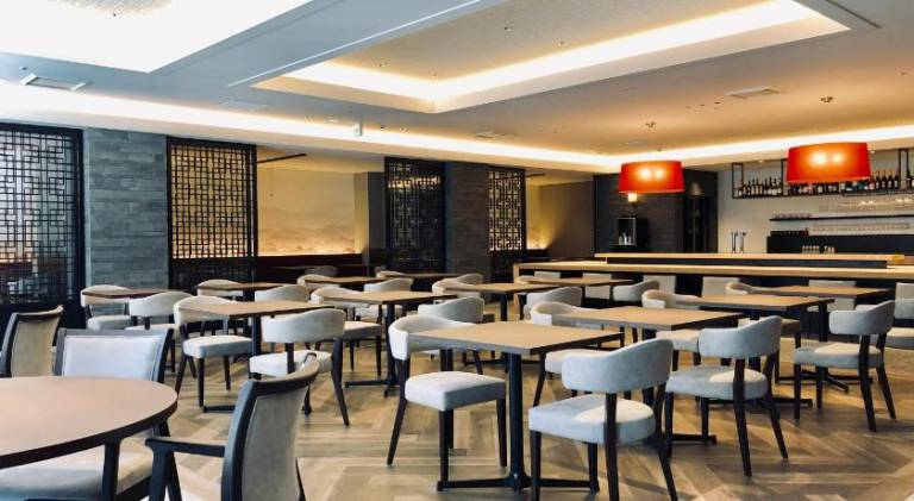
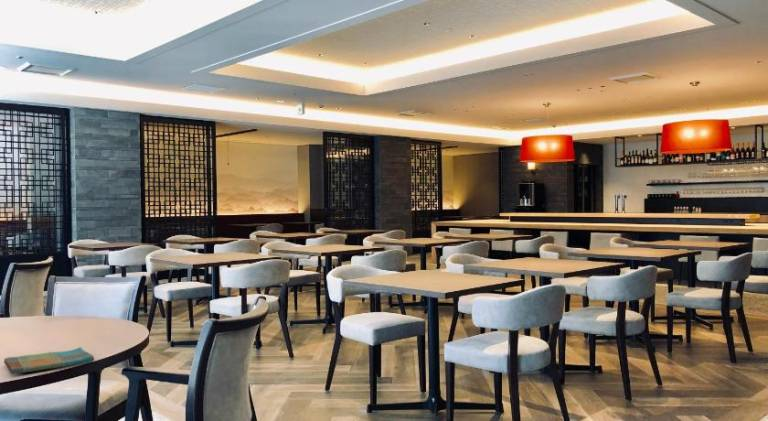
+ dish towel [3,346,95,375]
